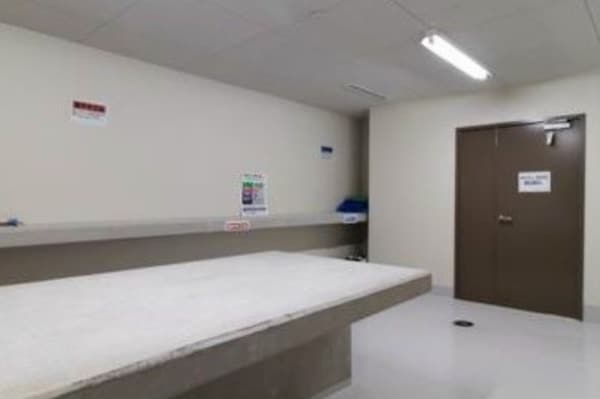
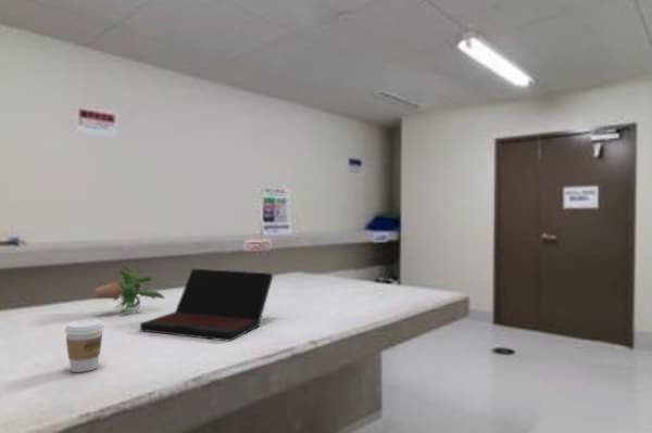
+ coffee cup [64,318,105,373]
+ laptop [139,268,274,343]
+ potted plant [91,260,166,315]
